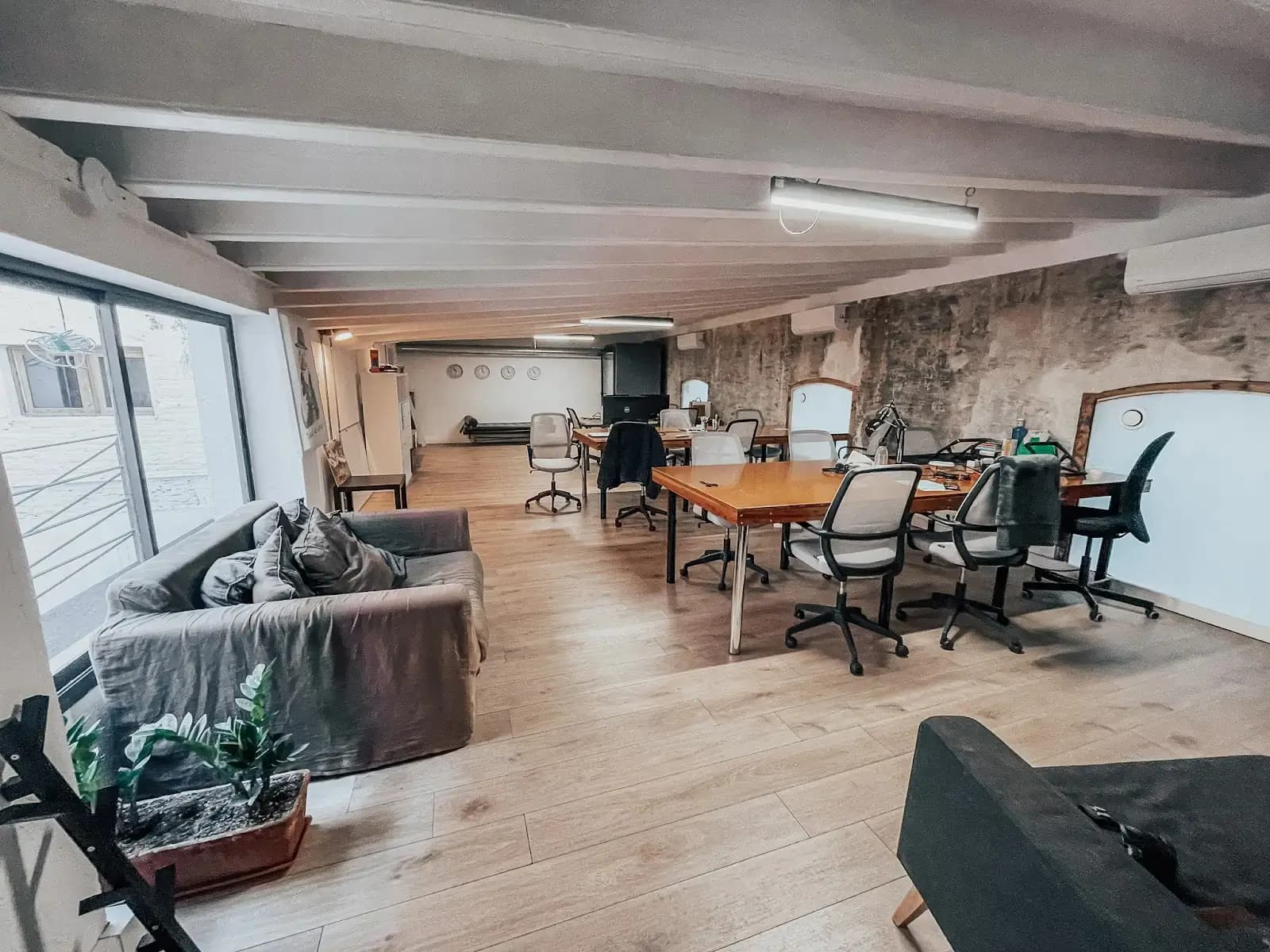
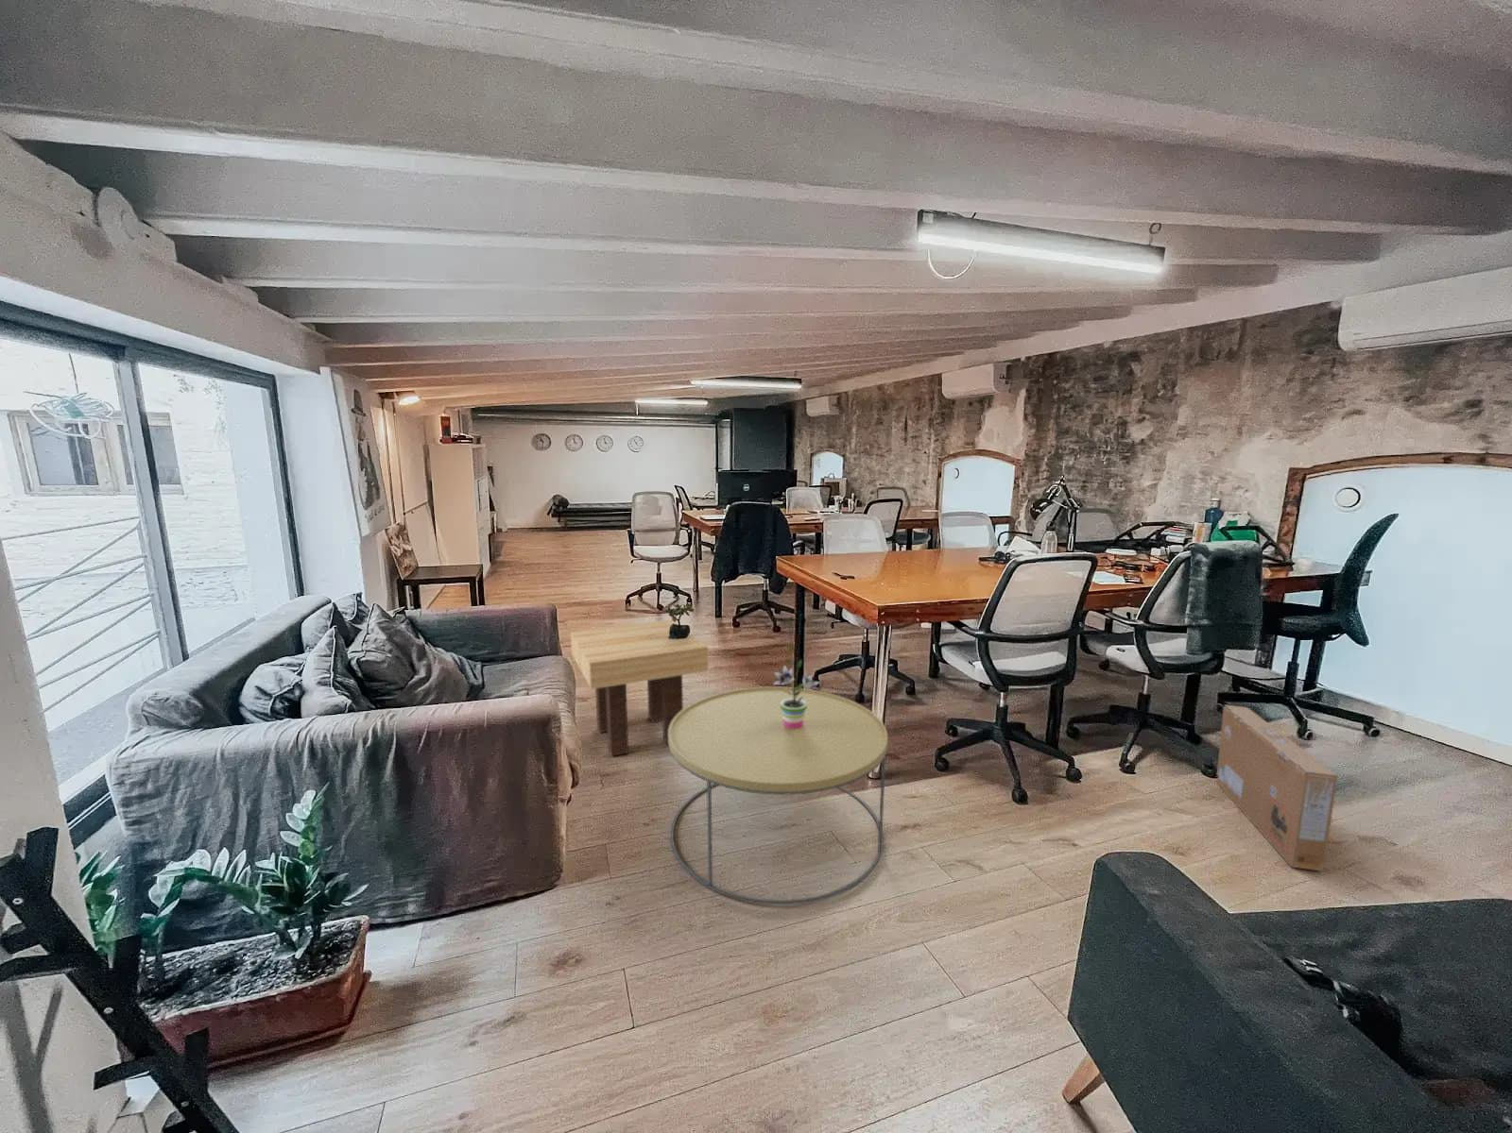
+ coffee table [667,686,888,906]
+ cardboard box [1216,703,1339,872]
+ succulent plant [662,602,694,639]
+ side table [570,619,708,757]
+ potted plant [773,643,821,728]
